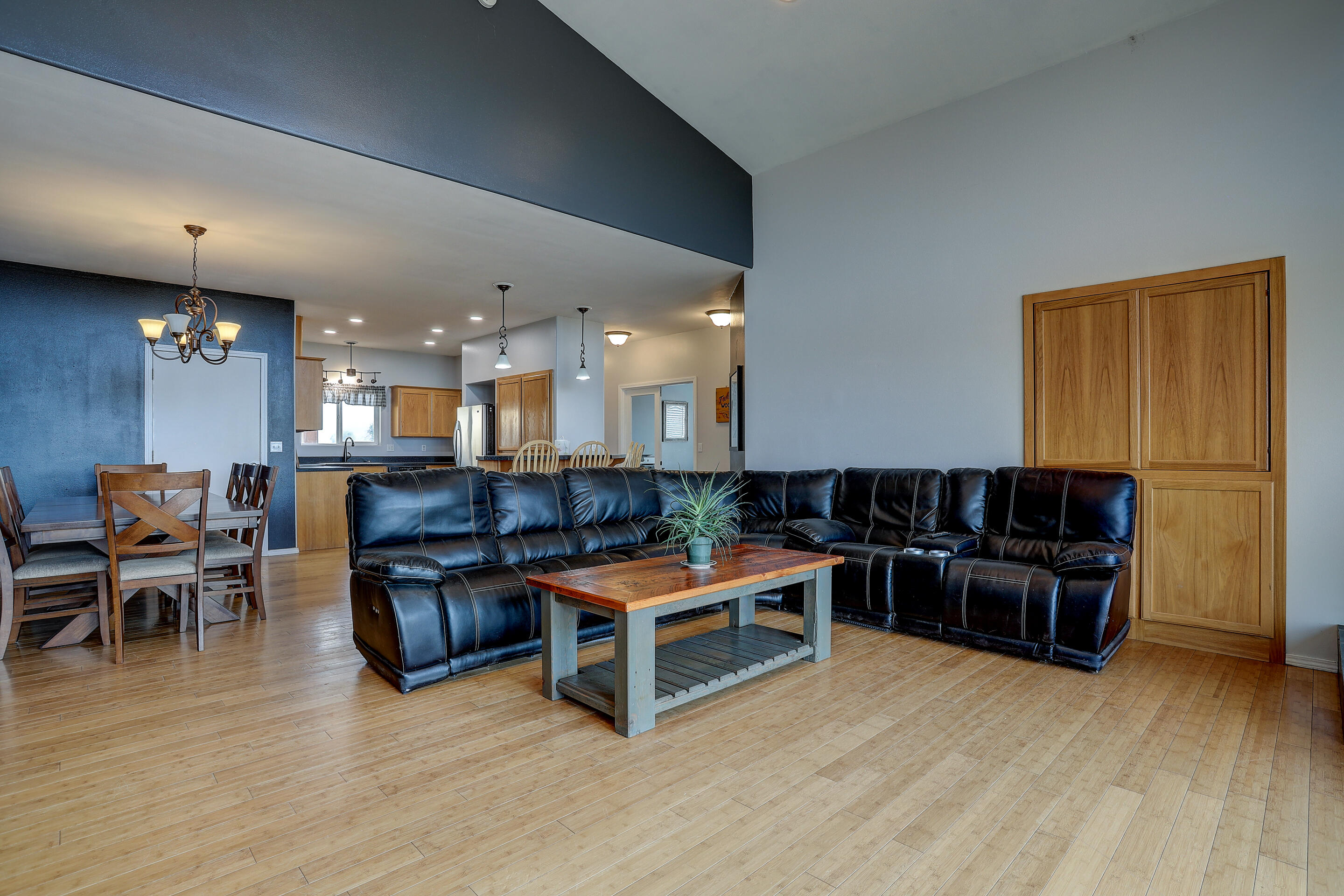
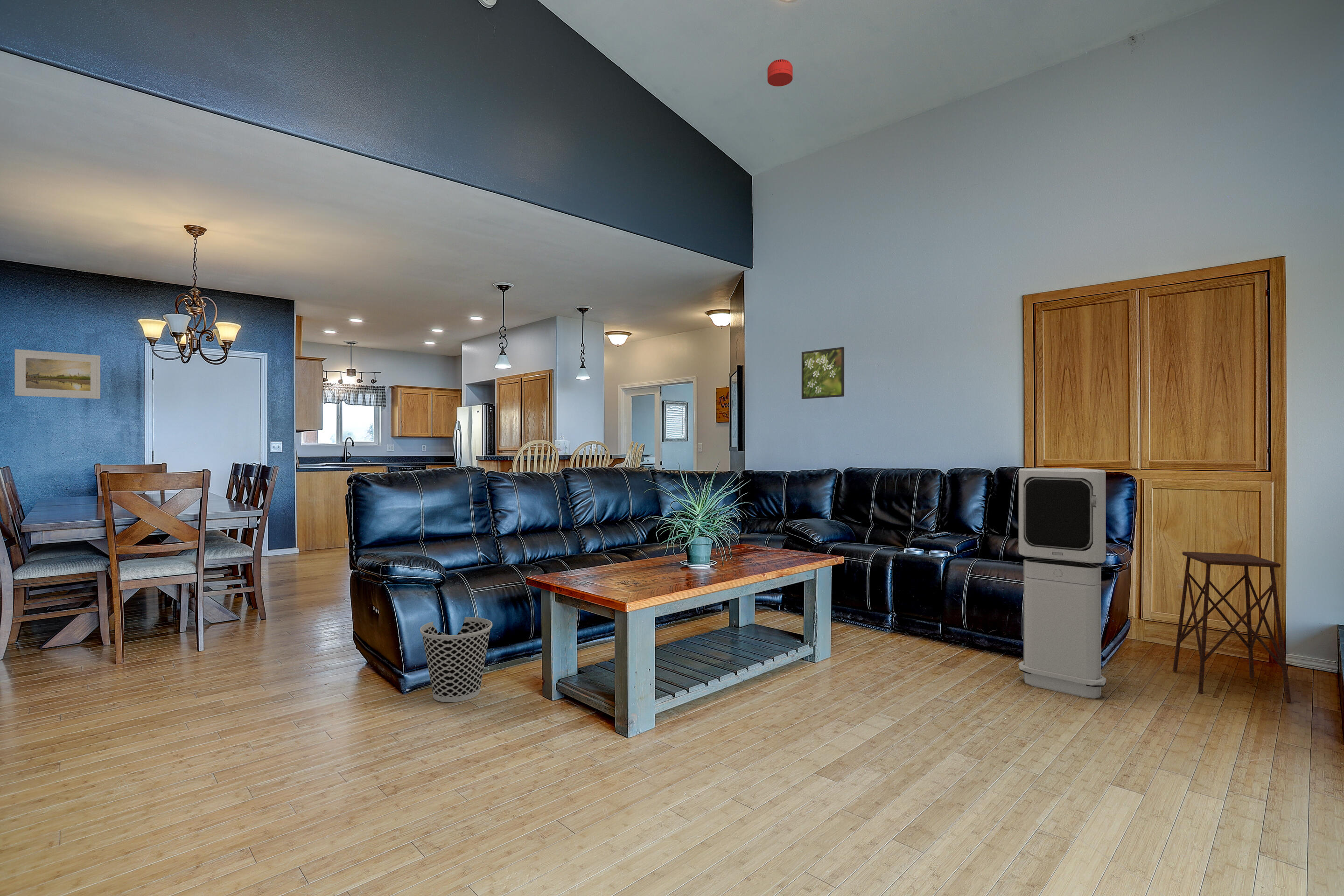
+ side table [1173,551,1292,703]
+ wastebasket [420,616,493,703]
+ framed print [801,347,845,399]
+ smoke detector [767,59,793,87]
+ air purifier [1018,467,1107,699]
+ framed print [14,349,101,399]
